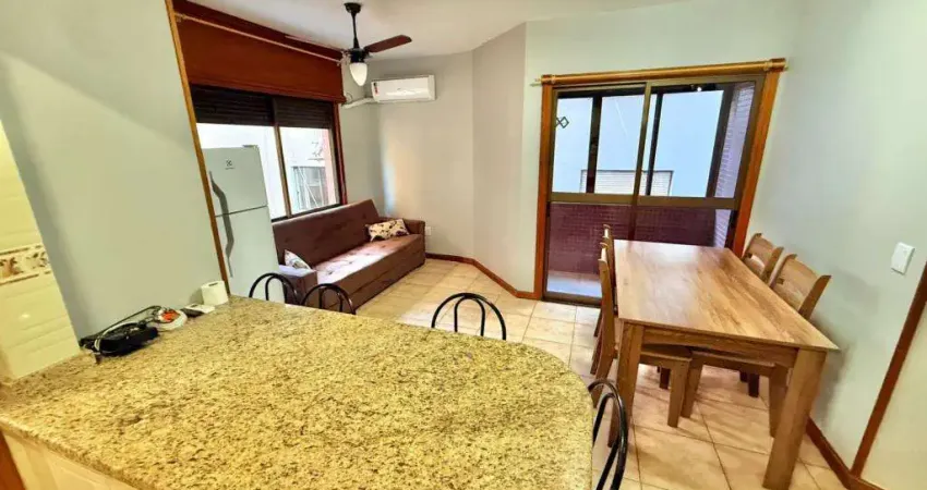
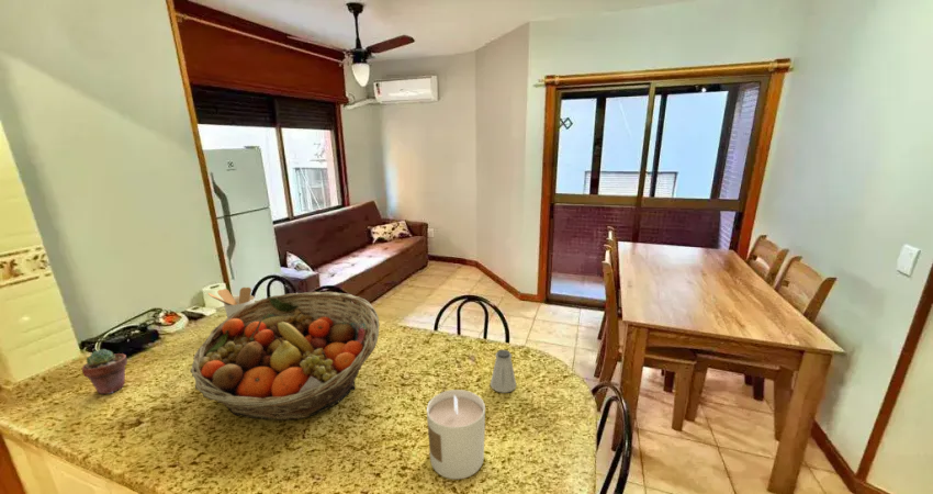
+ utensil holder [206,287,256,318]
+ fruit basket [189,291,381,422]
+ candle [426,389,486,480]
+ saltshaker [490,348,517,394]
+ potted succulent [81,348,128,395]
